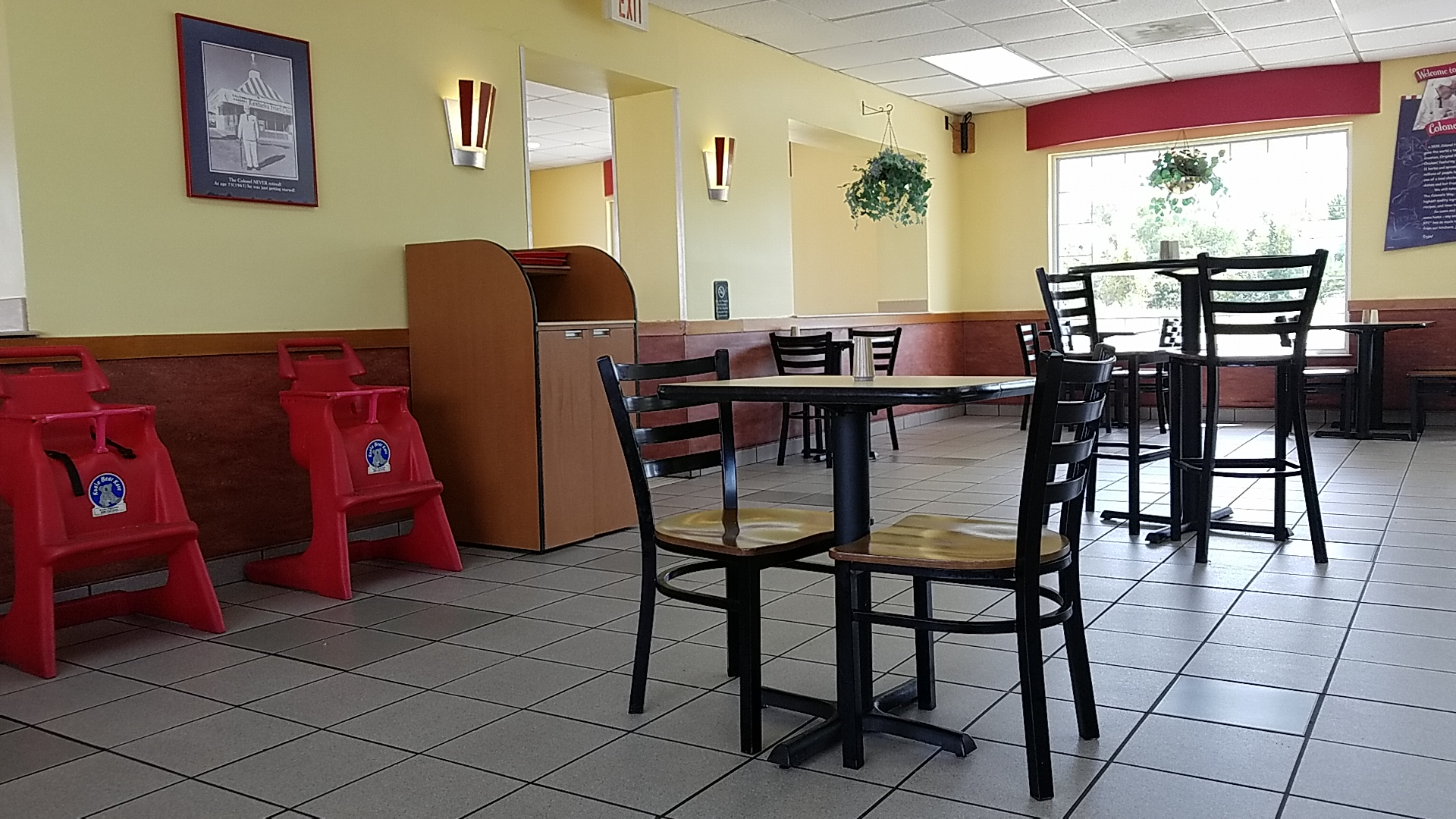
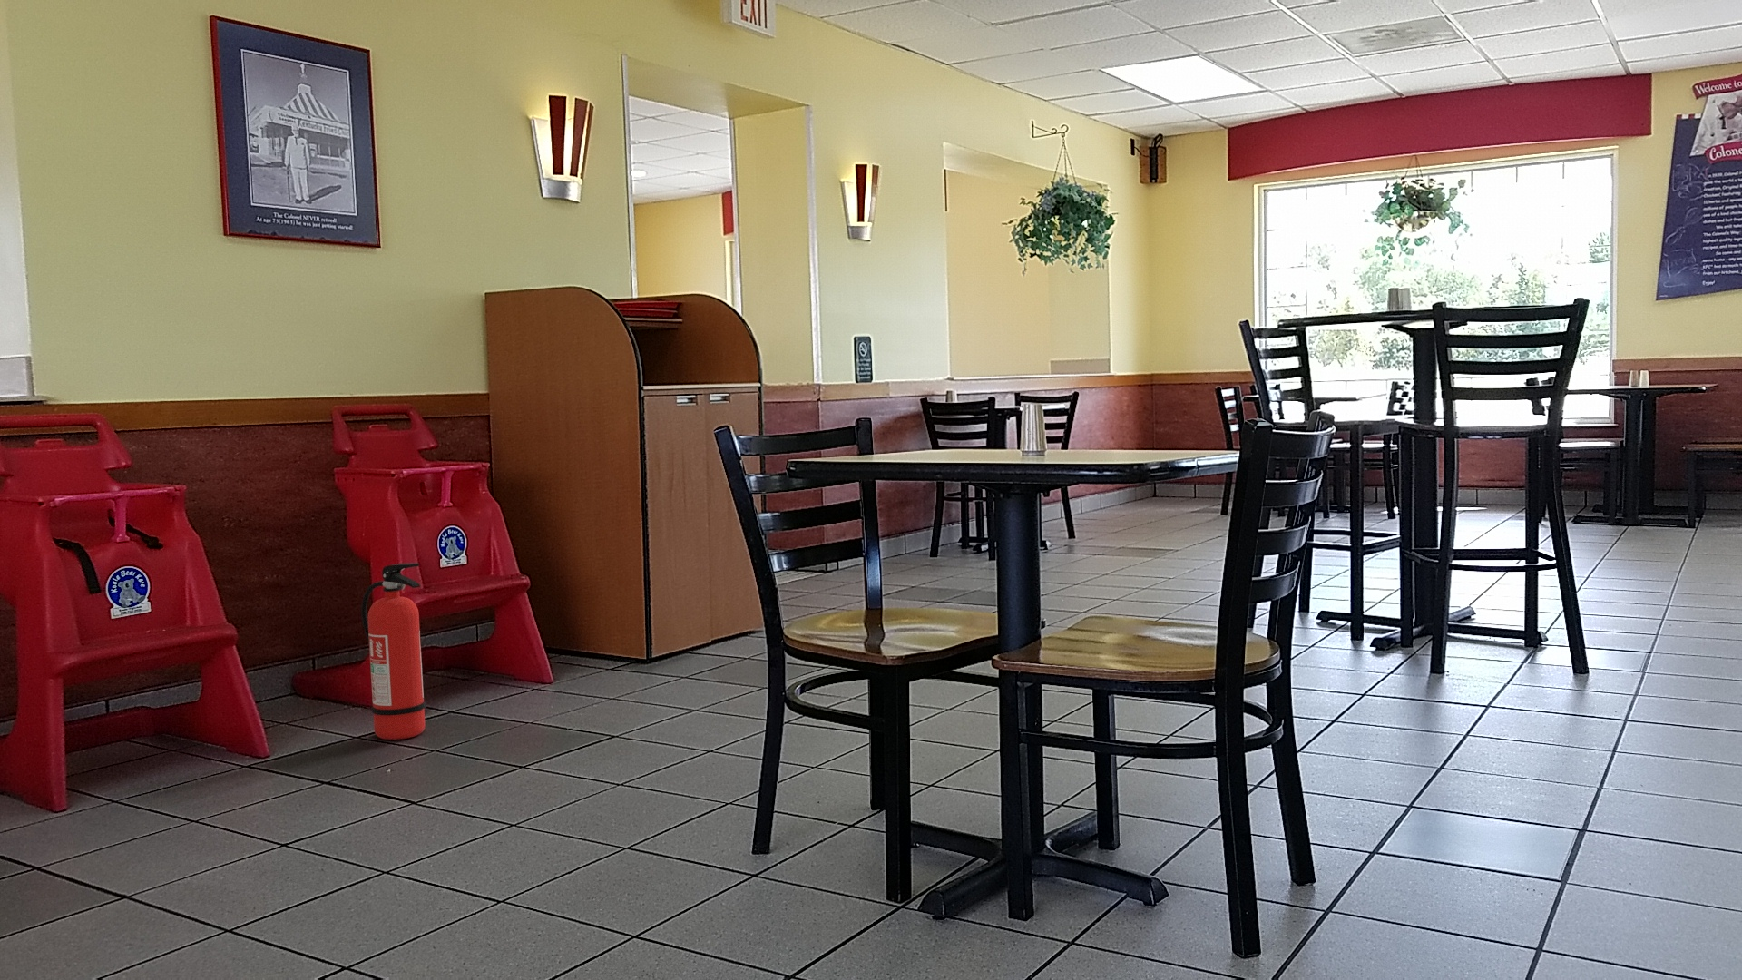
+ fire extinguisher [360,562,426,741]
